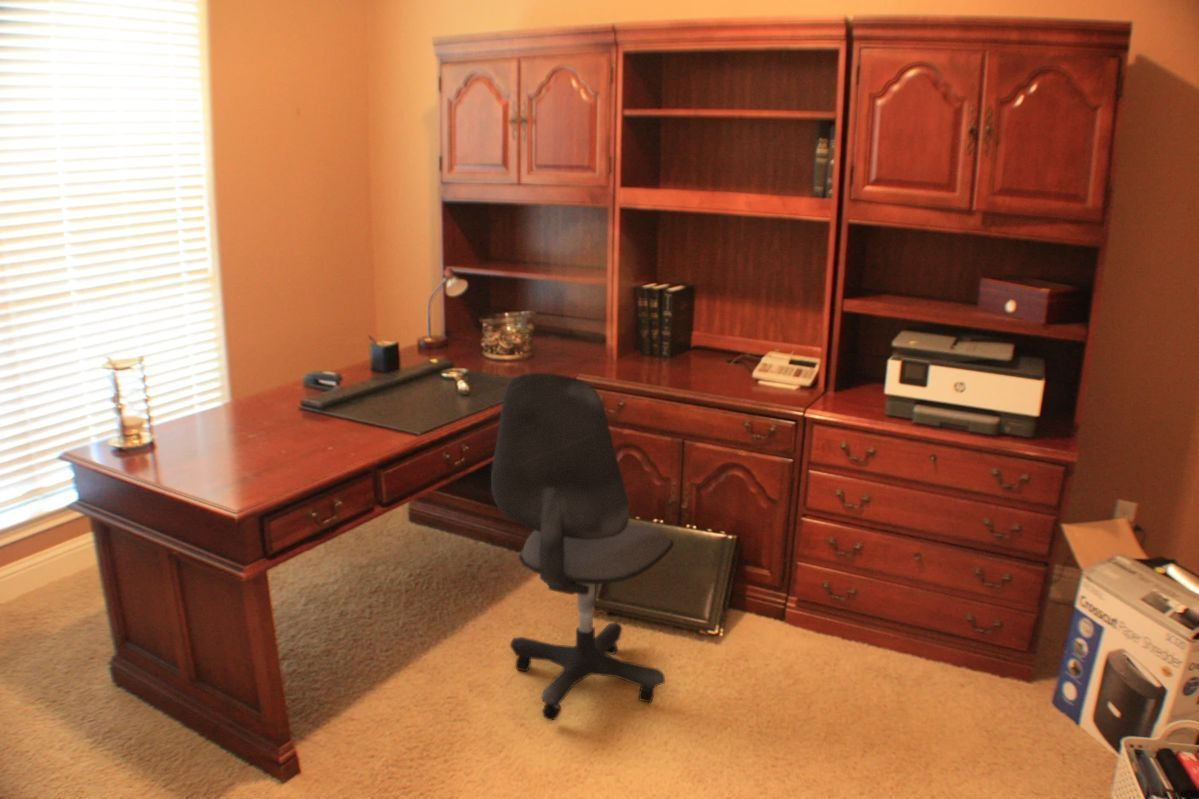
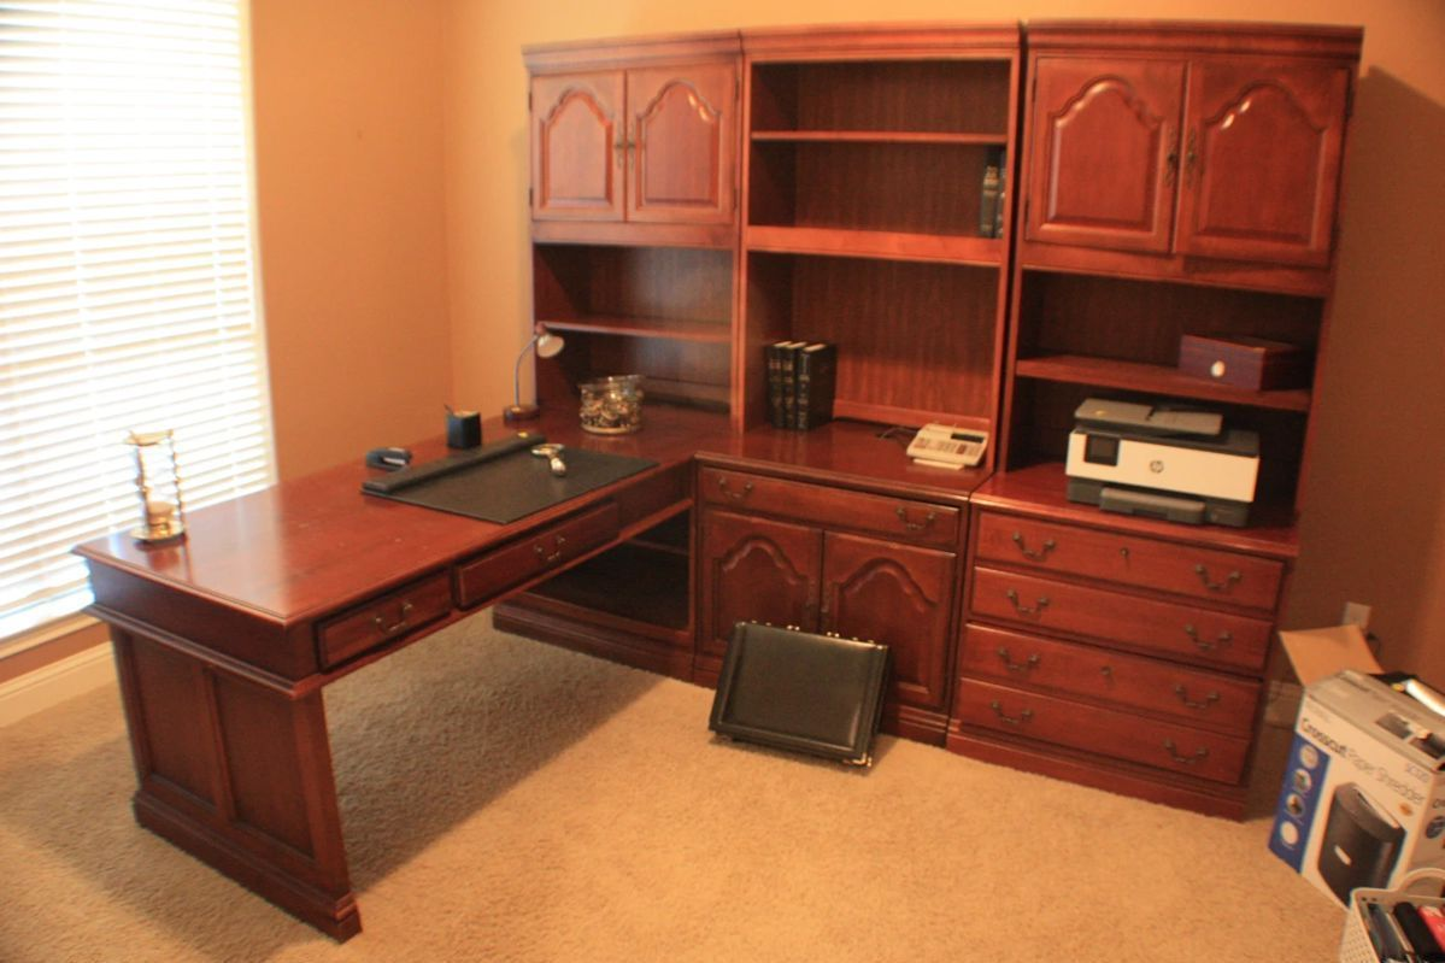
- office chair [490,372,675,722]
